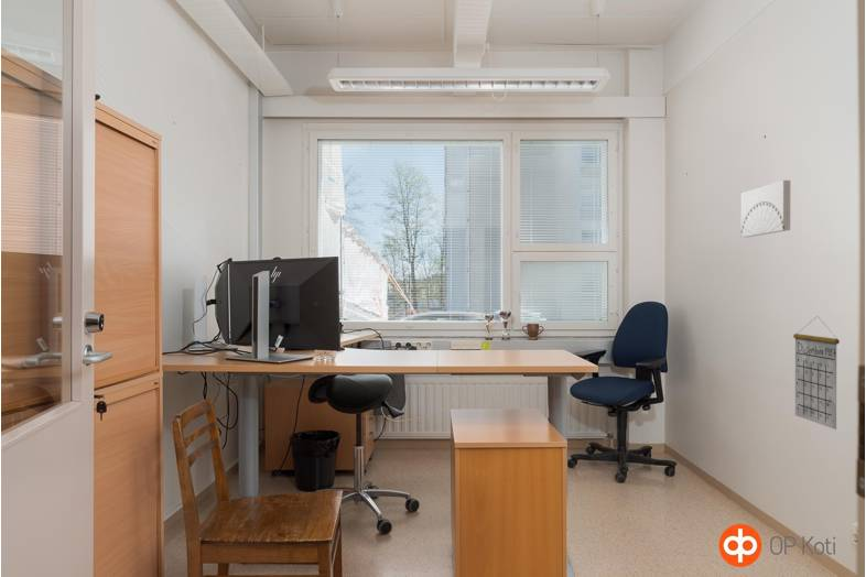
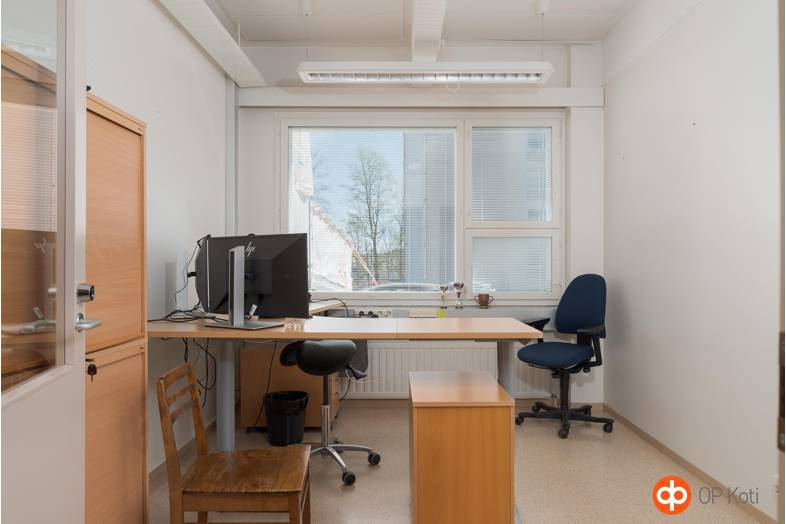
- calendar [792,315,841,431]
- wall art [740,179,791,238]
